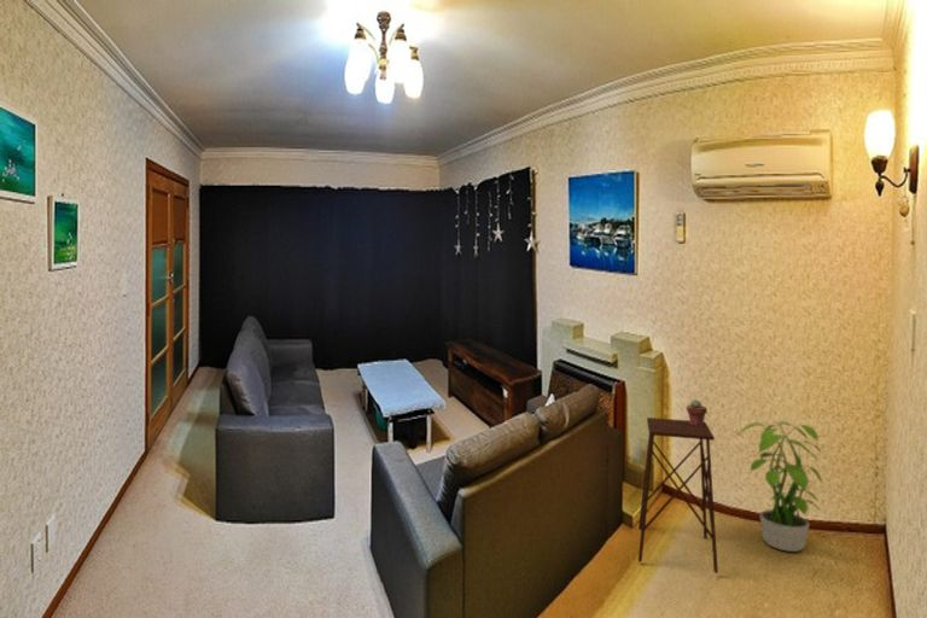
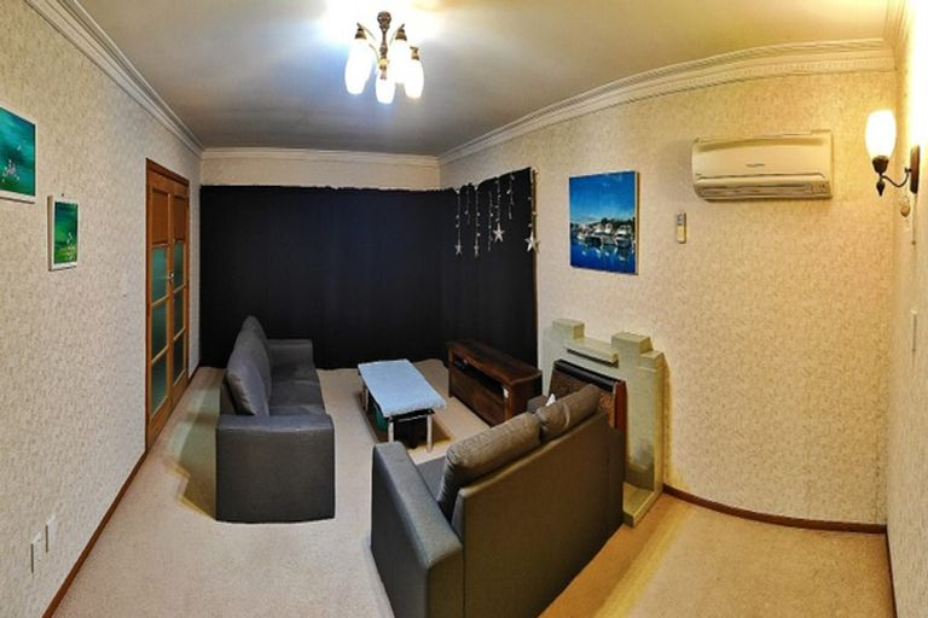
- potted succulent [686,398,709,426]
- side table [637,416,719,575]
- potted plant [734,415,823,553]
